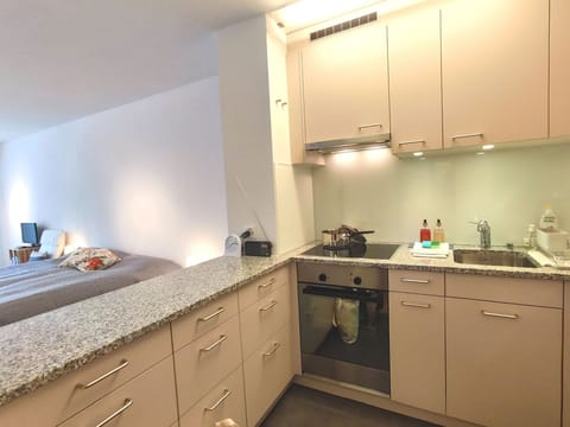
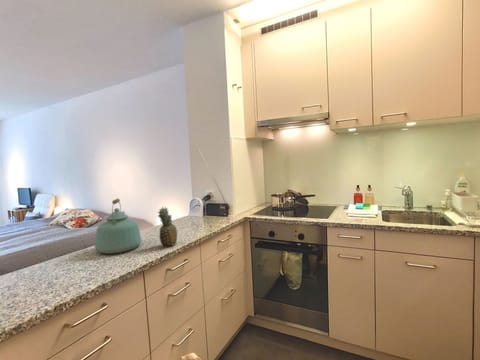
+ fruit [156,205,178,248]
+ kettle [94,198,143,255]
